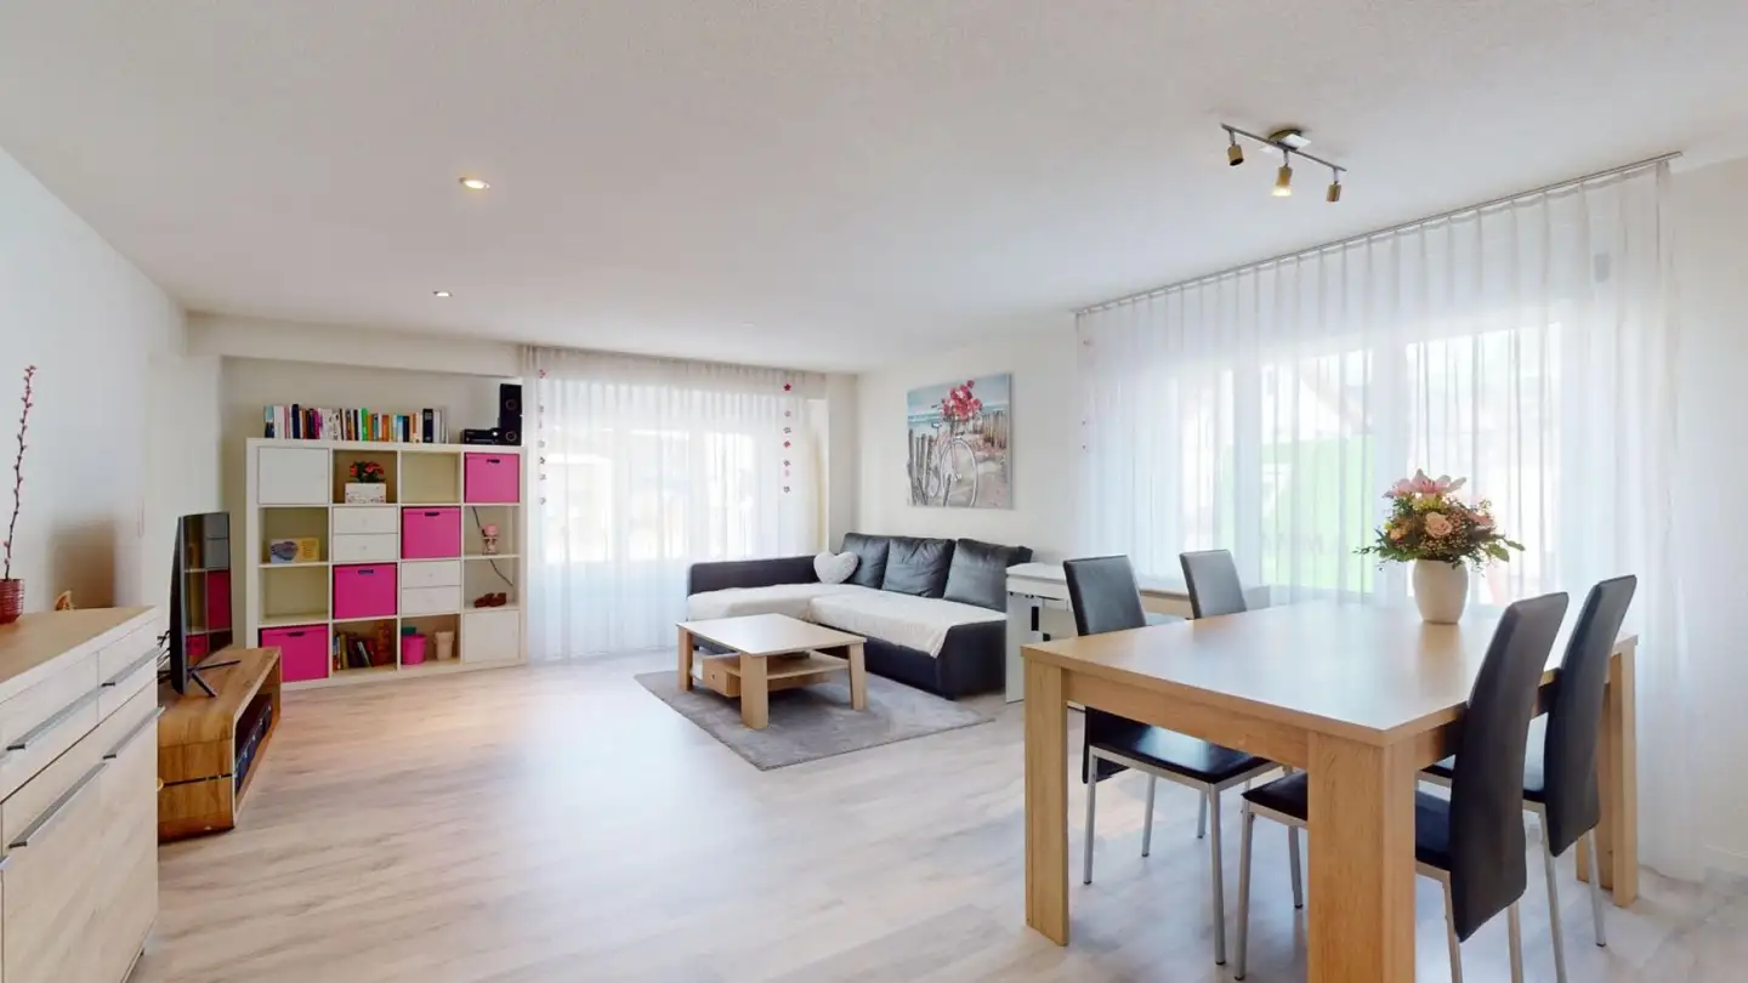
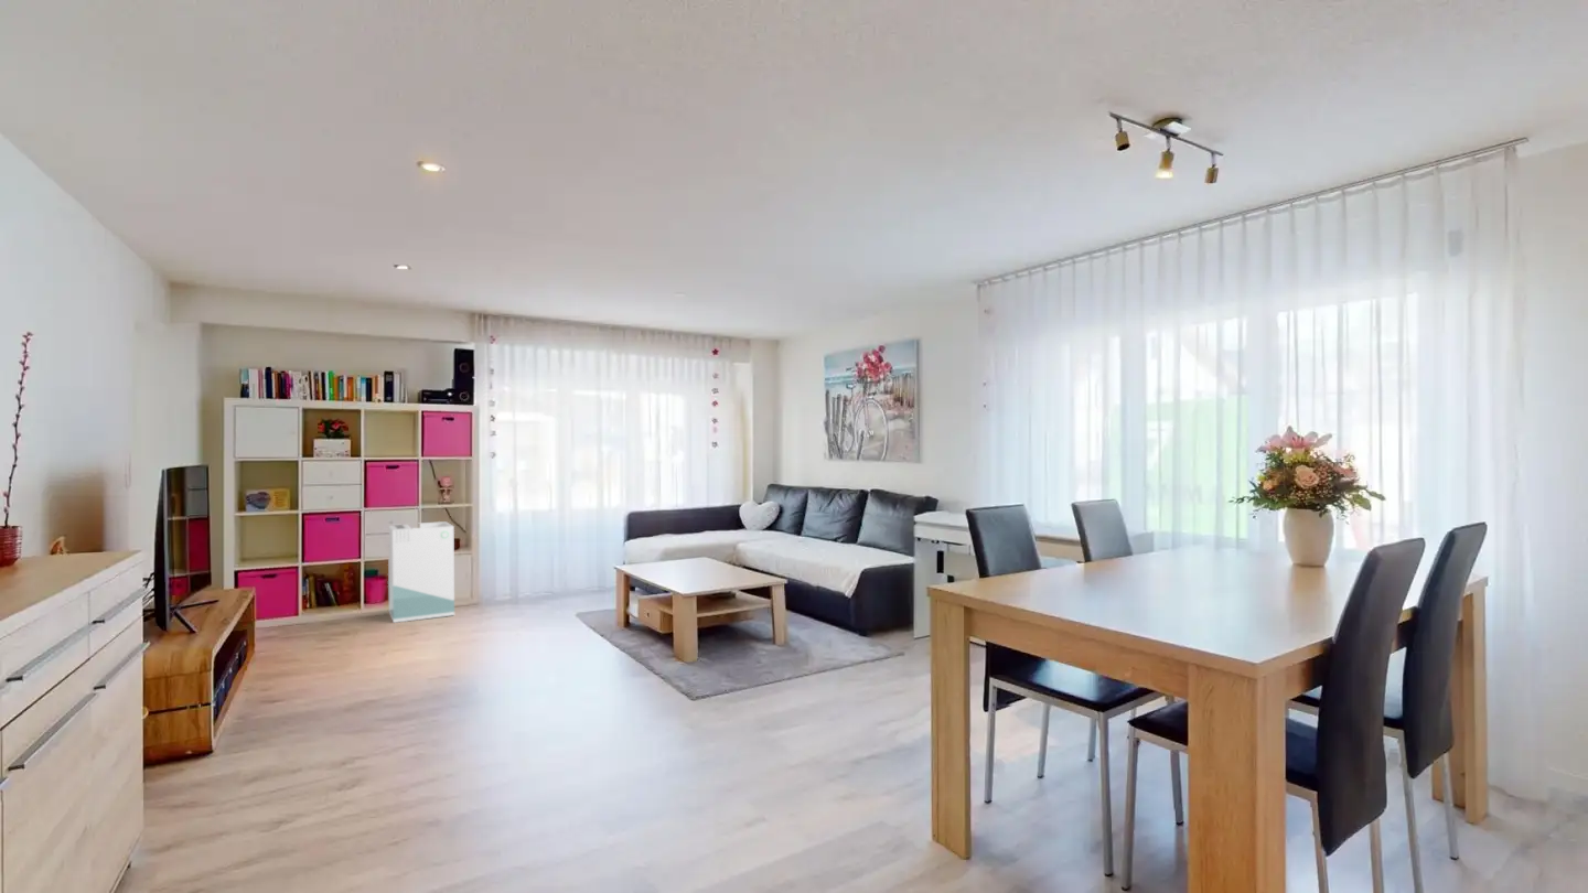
+ air purifier [387,520,455,624]
